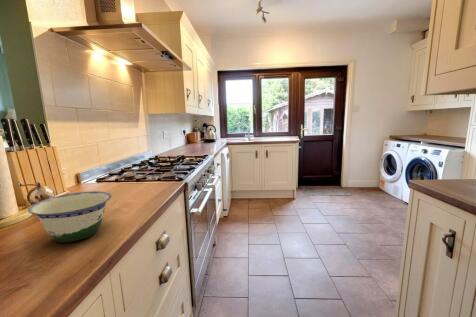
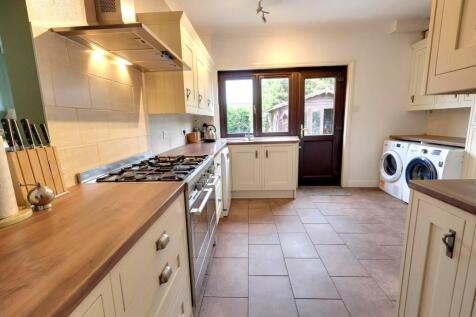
- bowl [27,190,112,243]
